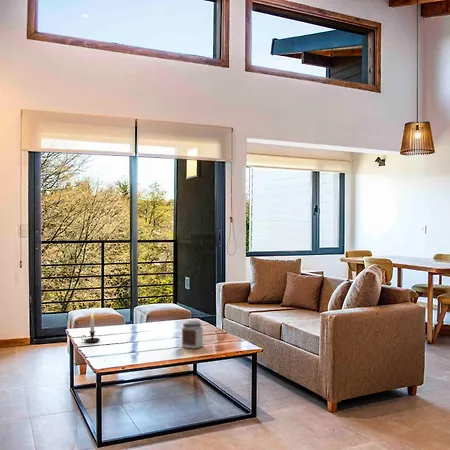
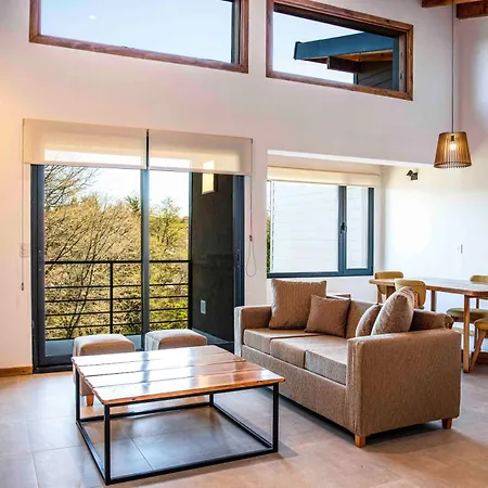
- jar [181,320,204,349]
- candle [80,310,101,343]
